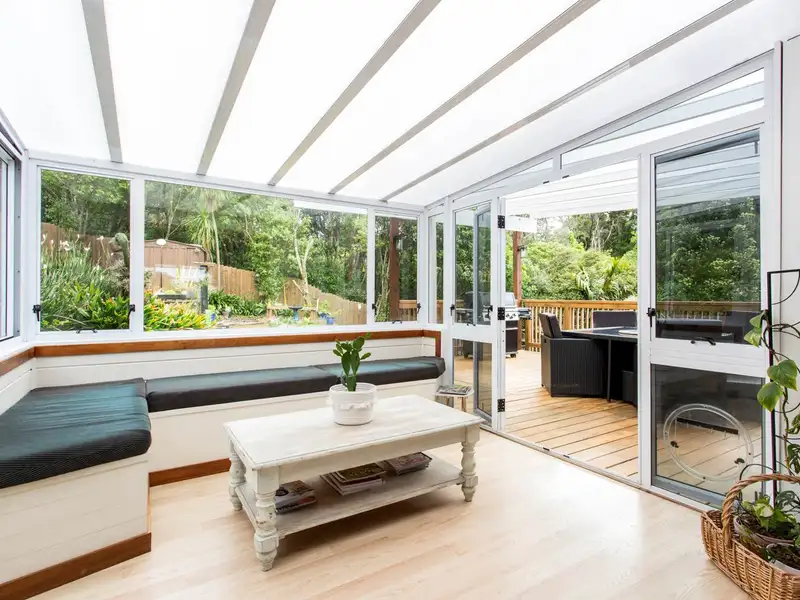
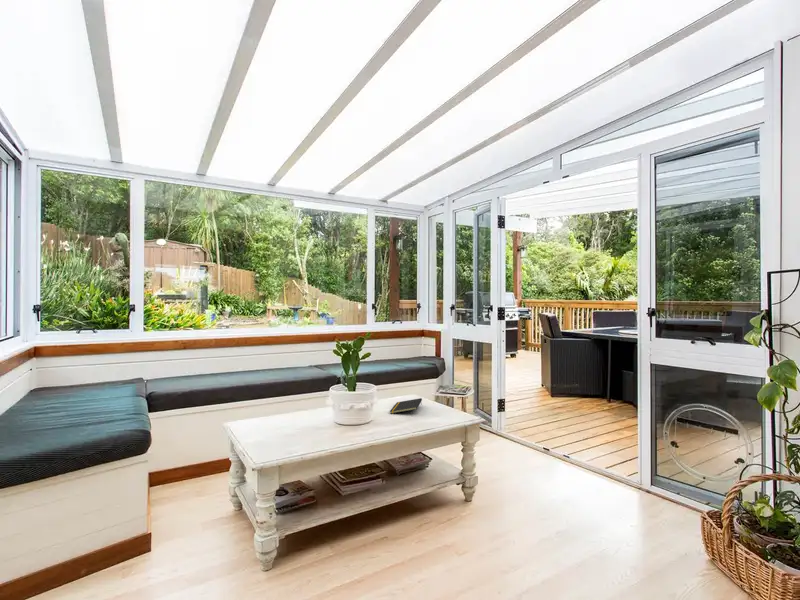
+ notepad [389,397,423,415]
